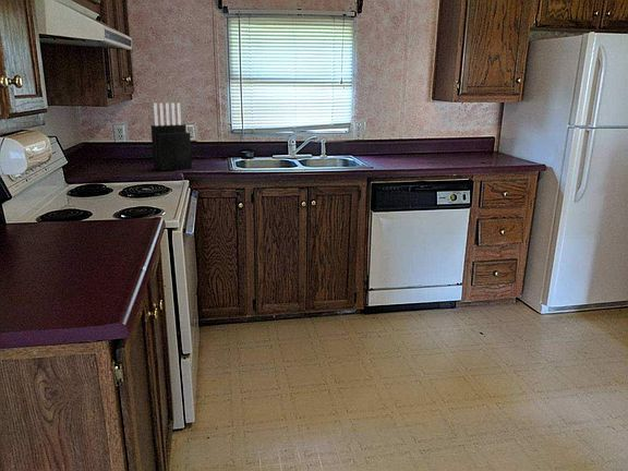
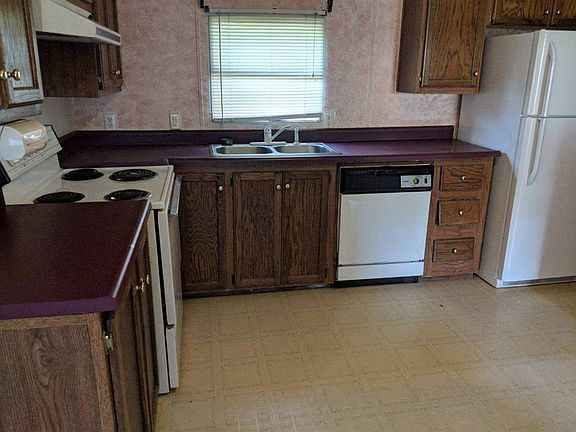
- knife block [149,102,193,171]
